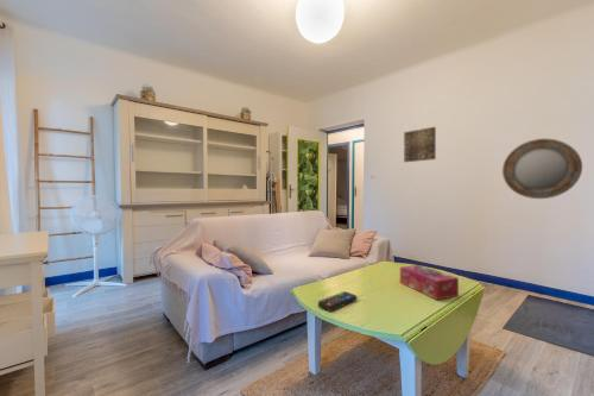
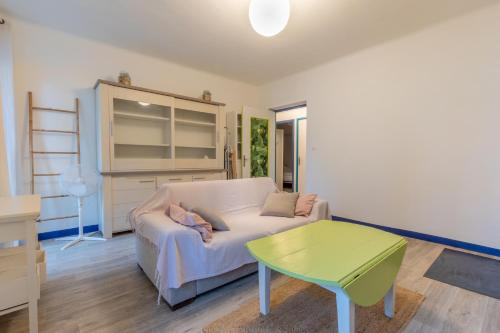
- tissue box [399,264,460,301]
- wall art [403,126,437,163]
- home mirror [501,138,583,200]
- remote control [317,290,358,312]
